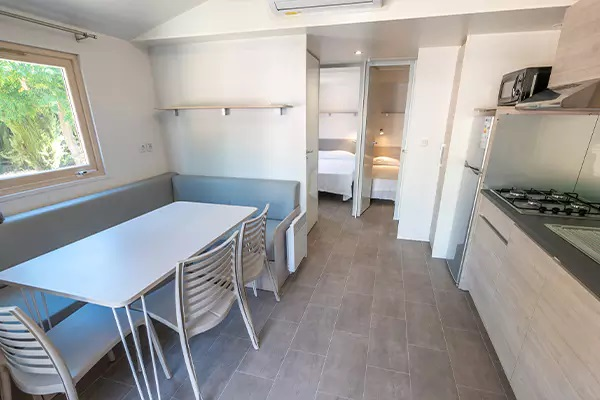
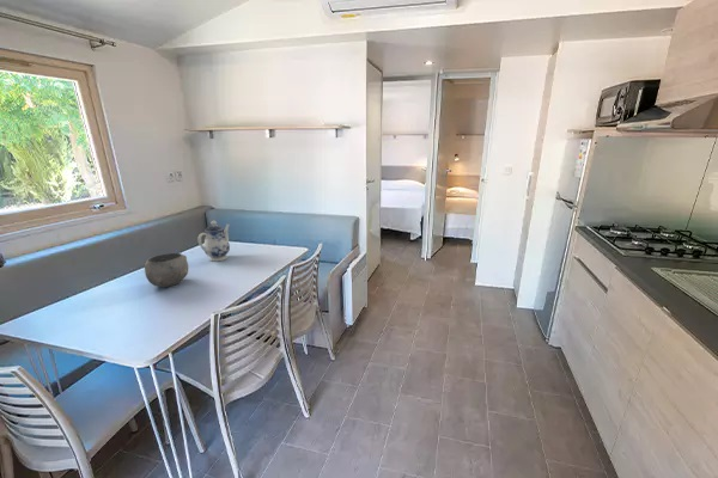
+ bowl [144,252,189,288]
+ teapot [196,220,231,262]
